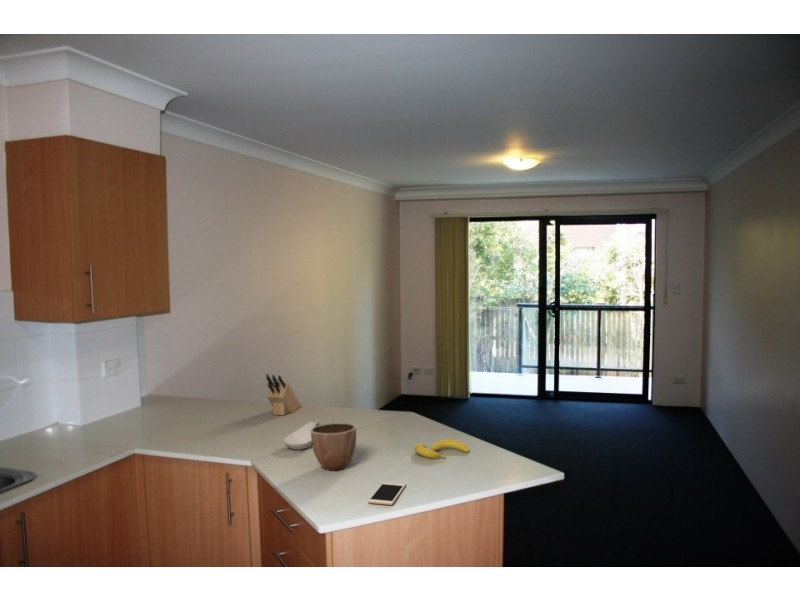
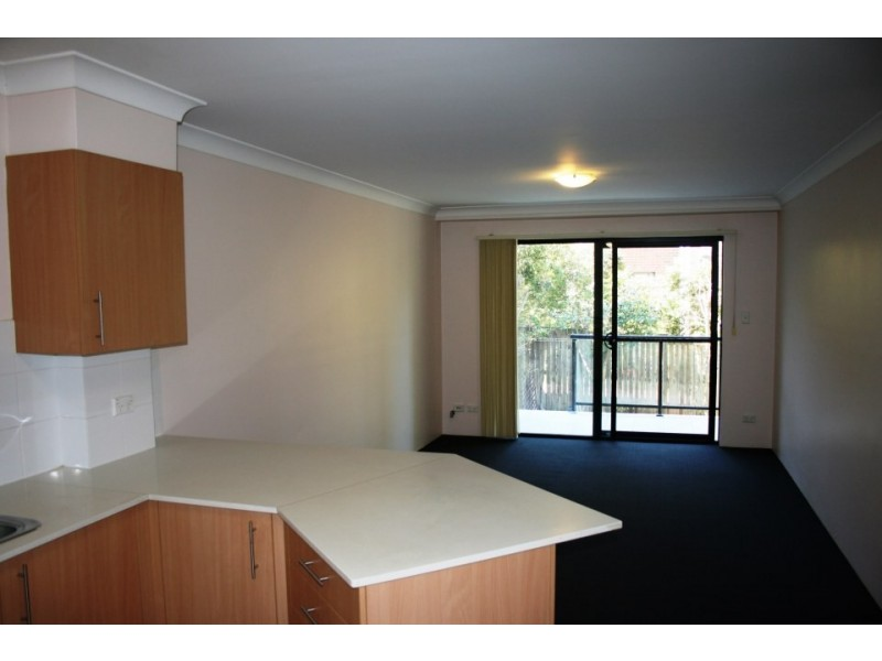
- knife block [265,373,302,416]
- spoon rest [283,421,322,451]
- cell phone [367,481,407,506]
- decorative bowl [311,422,357,472]
- banana [414,439,470,460]
